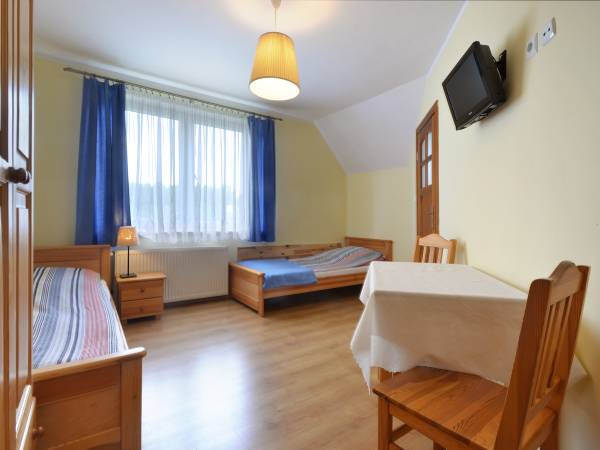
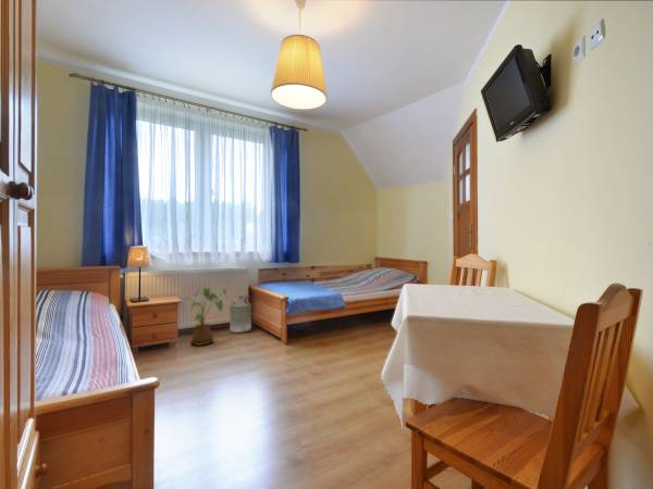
+ house plant [181,286,229,347]
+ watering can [229,293,252,334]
